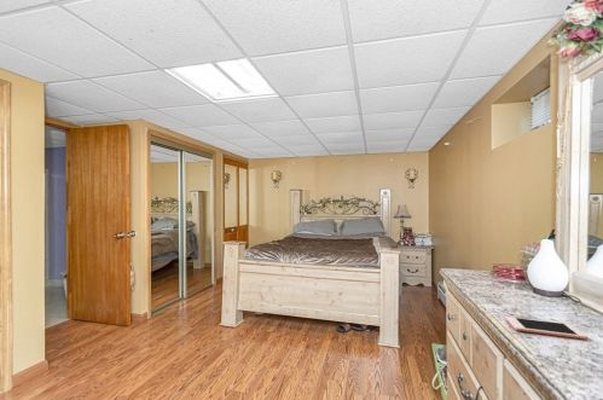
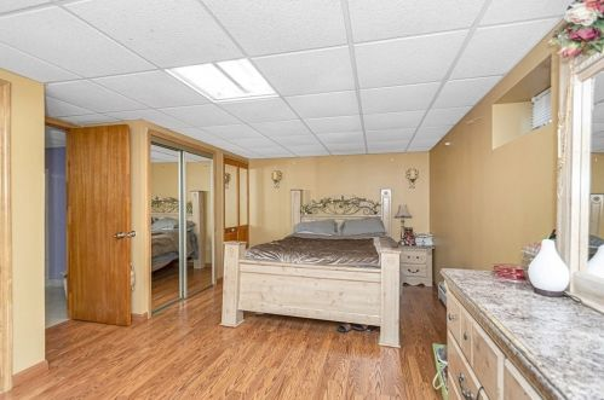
- cell phone [504,315,588,341]
